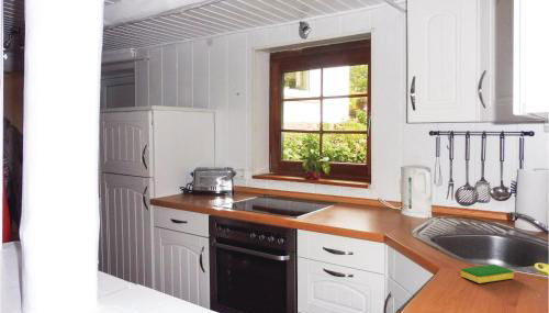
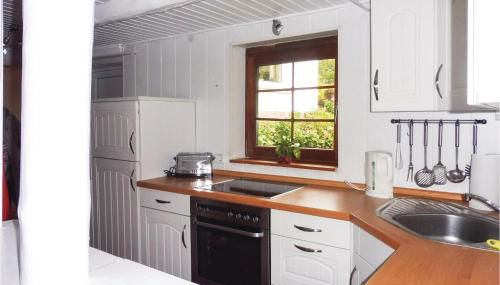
- dish sponge [460,264,515,284]
